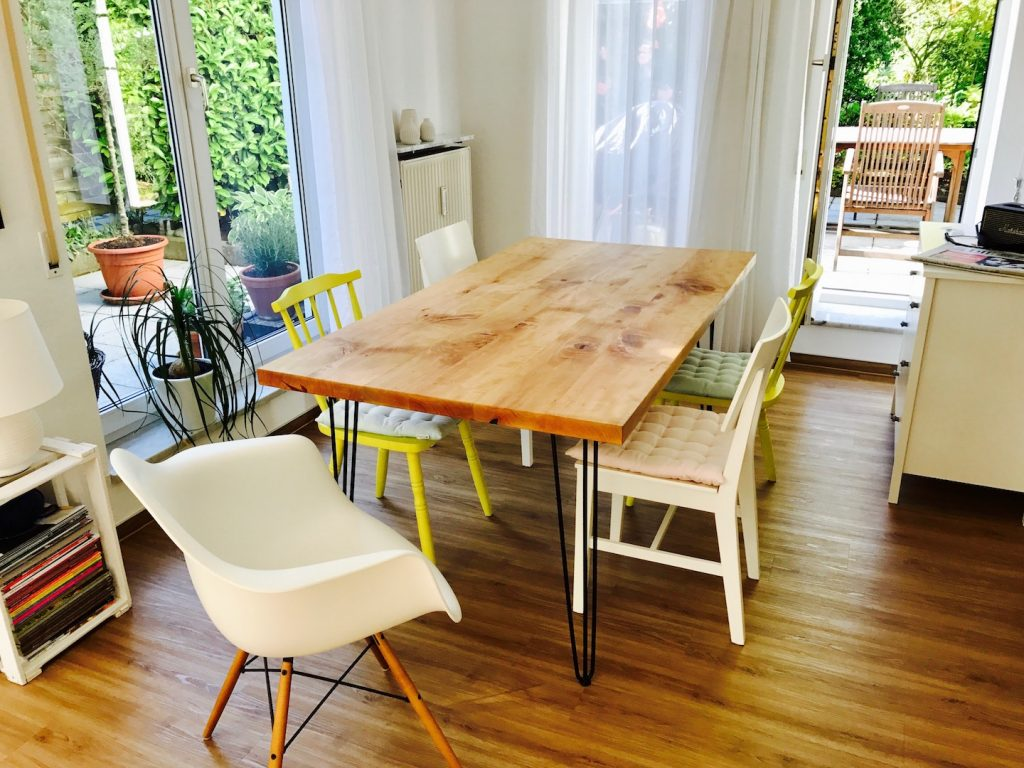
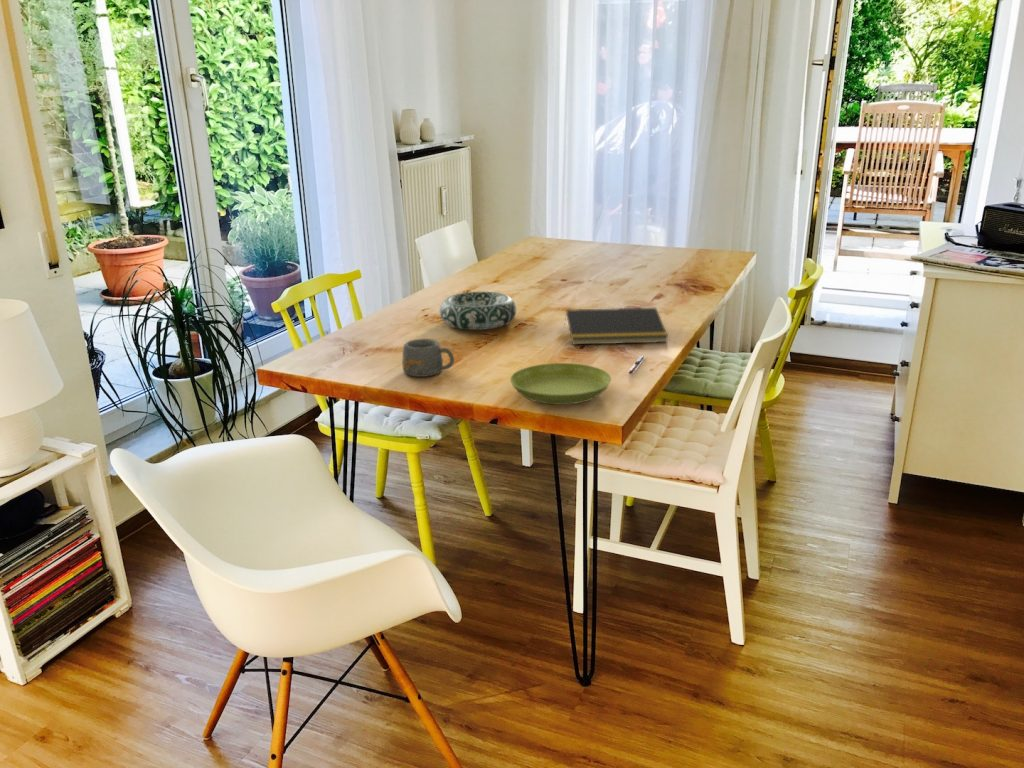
+ mug [401,338,455,378]
+ decorative bowl [439,291,517,331]
+ notepad [563,307,669,346]
+ pen [626,355,646,375]
+ saucer [509,362,612,406]
